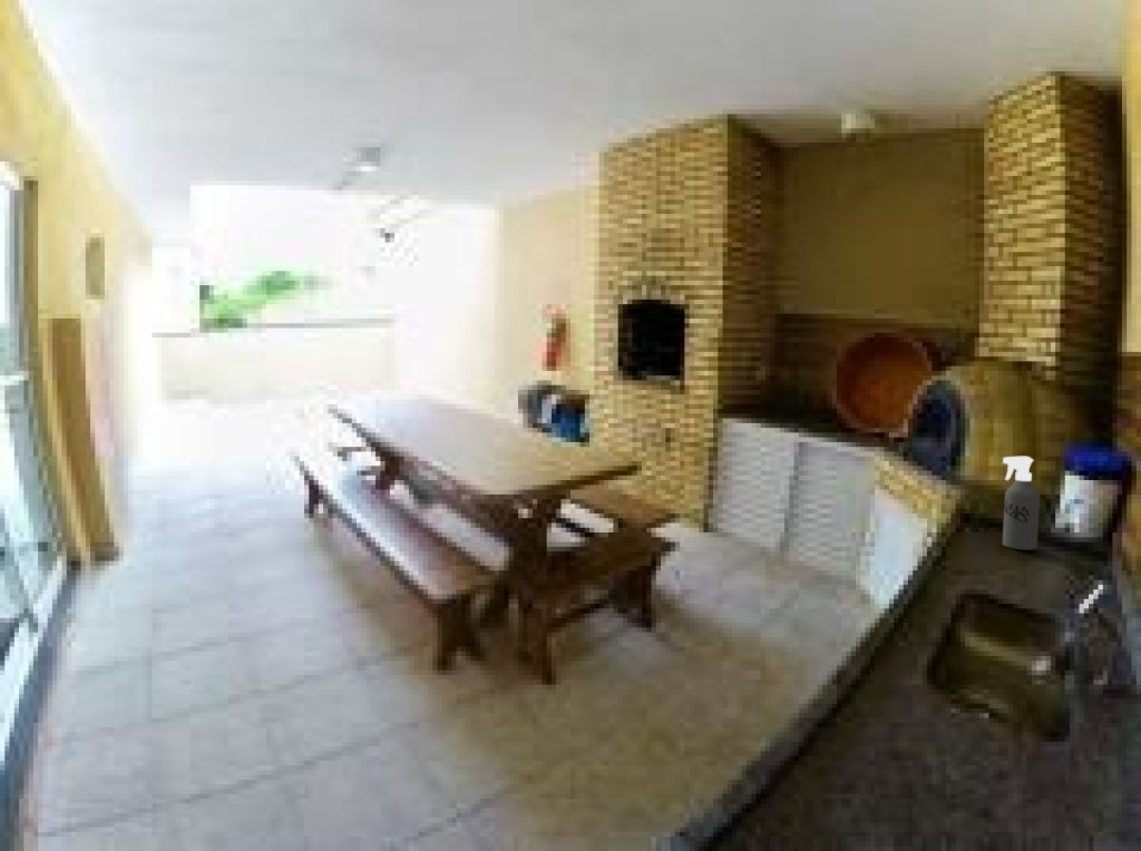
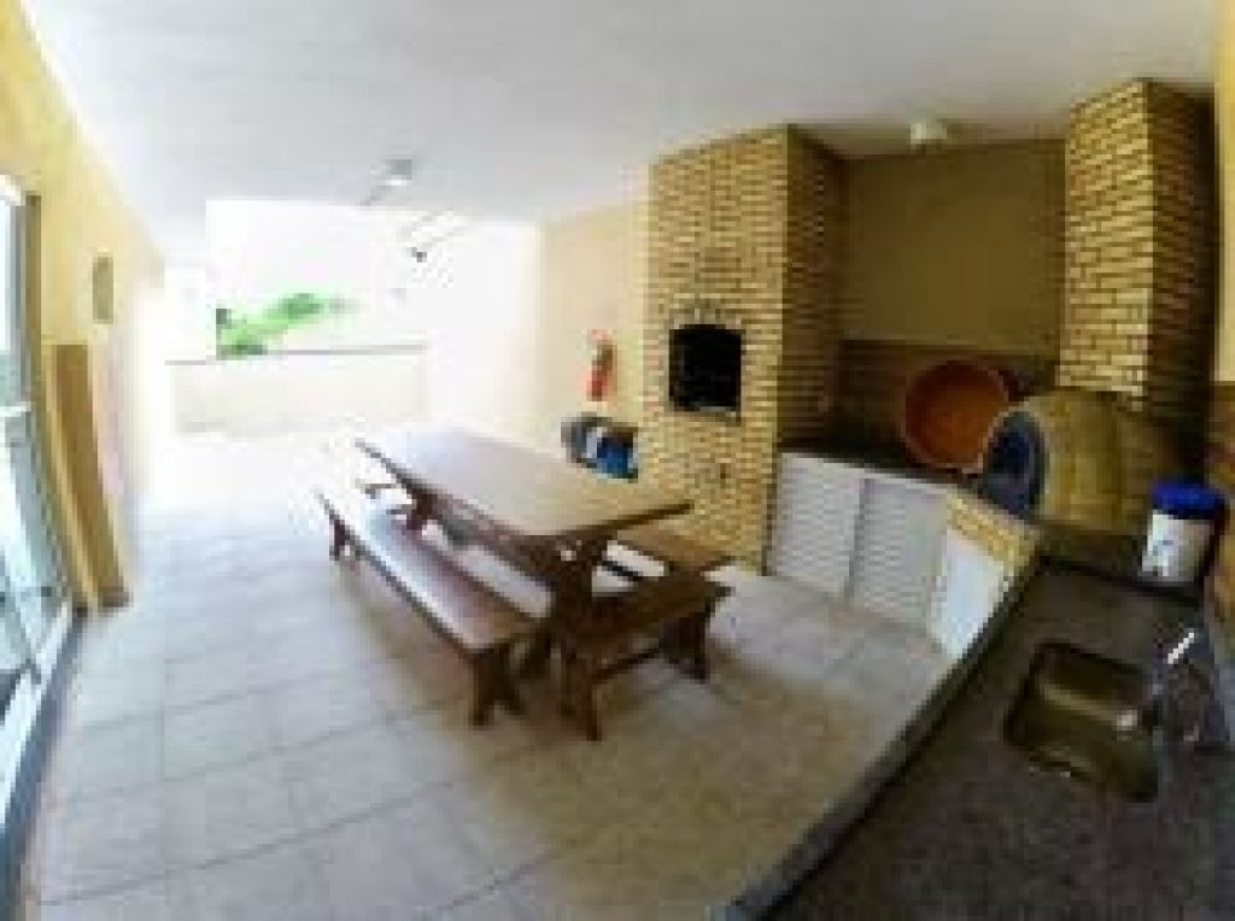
- spray bottle [1002,456,1041,551]
